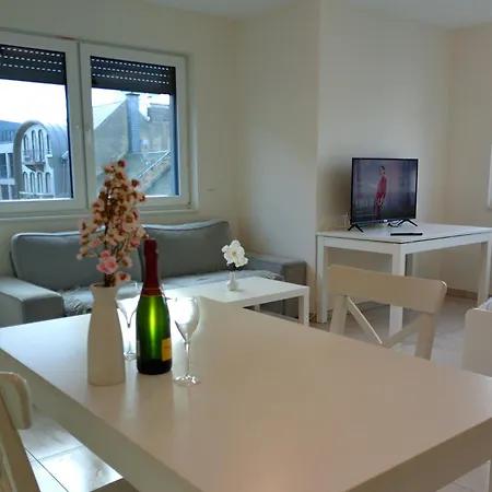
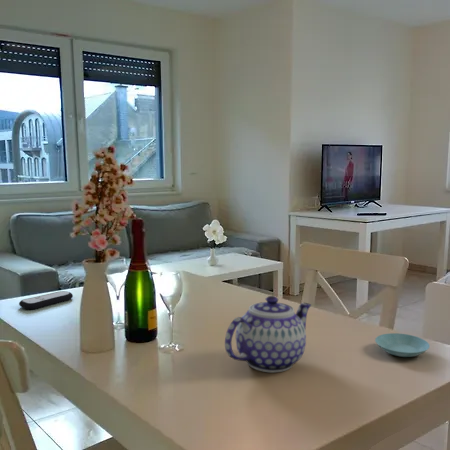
+ teapot [224,295,312,373]
+ remote control [18,290,74,310]
+ saucer [374,332,431,358]
